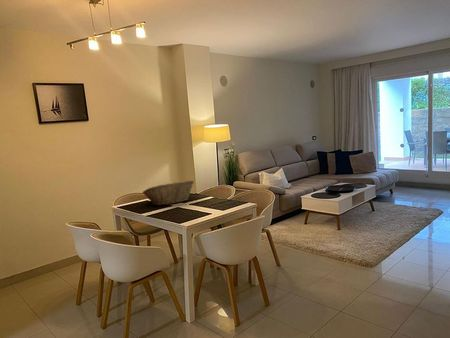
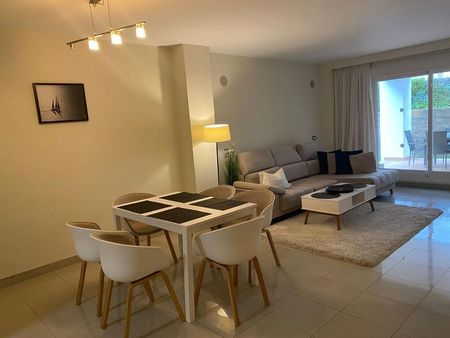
- fruit basket [141,179,195,206]
